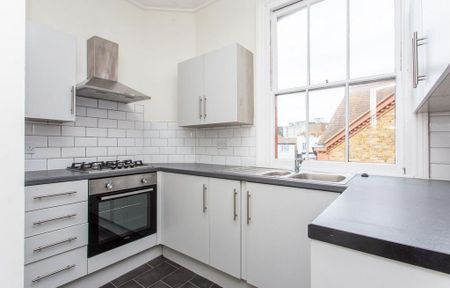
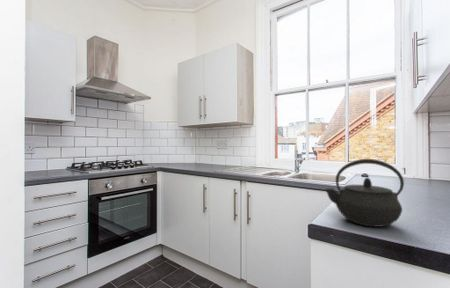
+ kettle [324,158,405,228]
